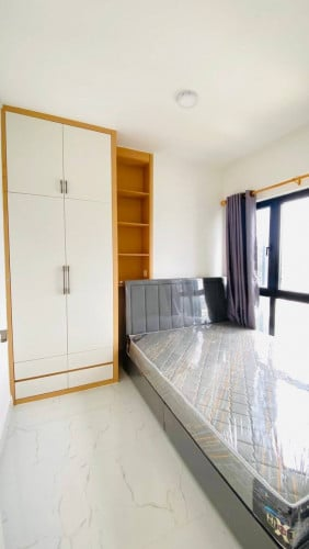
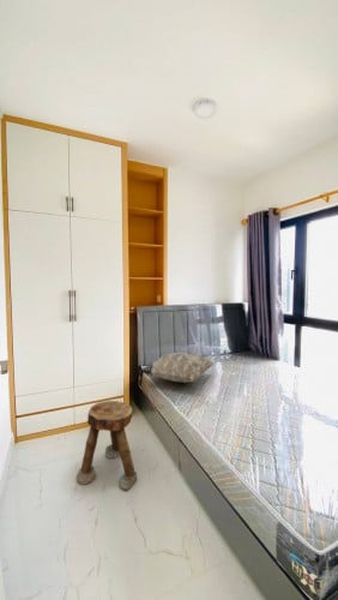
+ stool [76,400,138,492]
+ decorative pillow [139,352,216,384]
